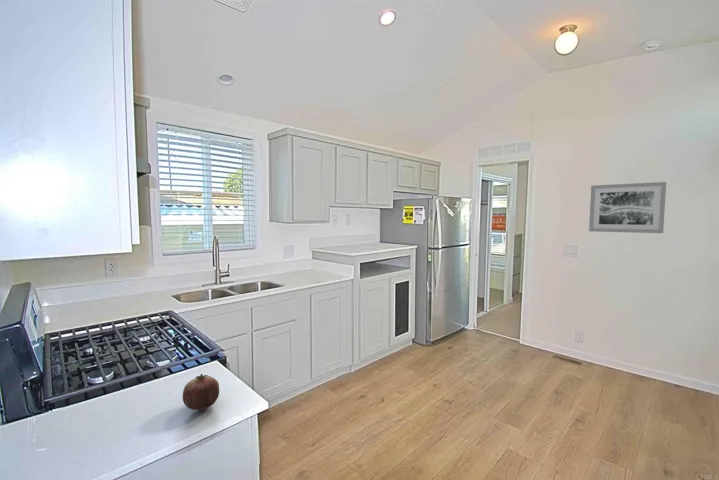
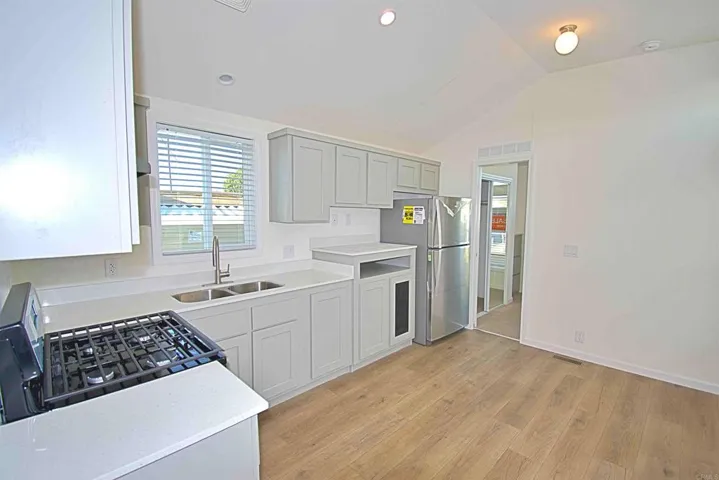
- wall art [588,181,667,234]
- fruit [182,373,220,411]
